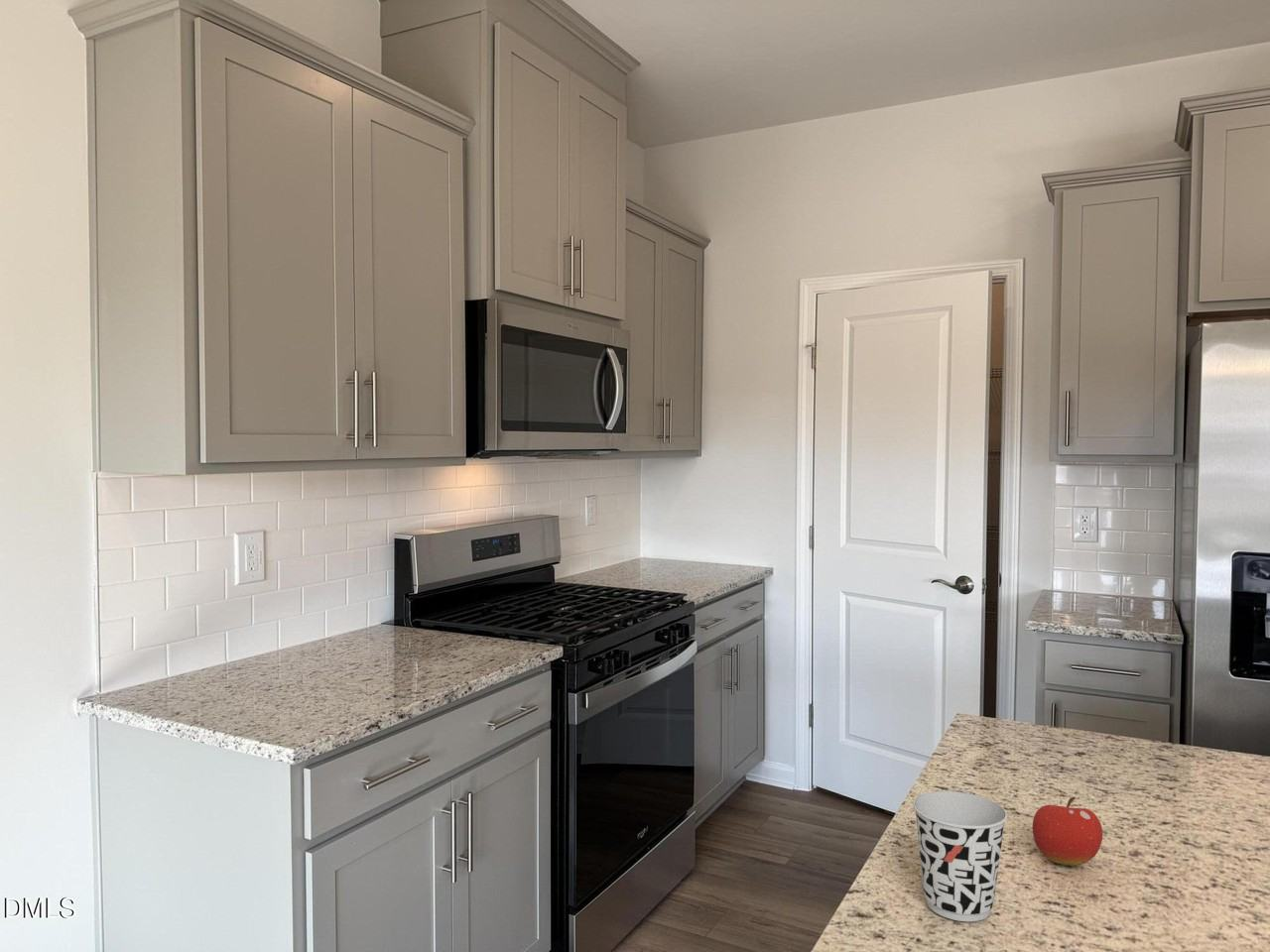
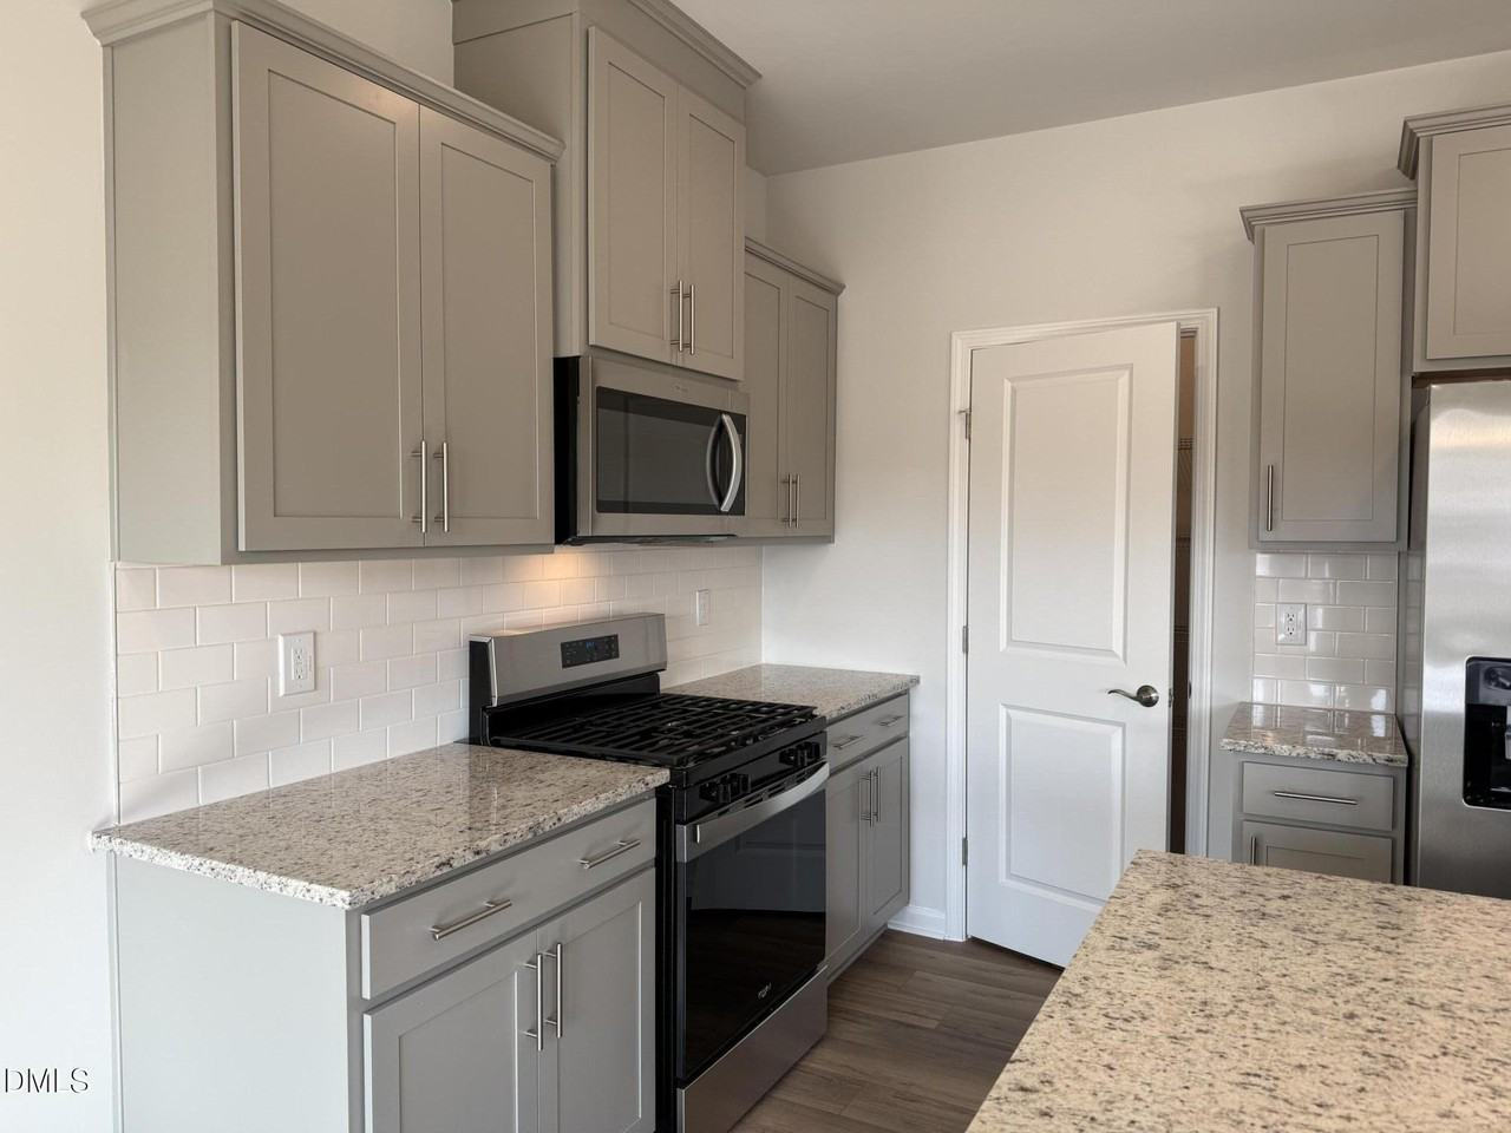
- fruit [1032,796,1103,867]
- cup [912,790,1008,922]
